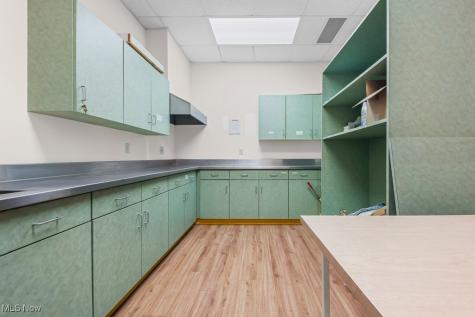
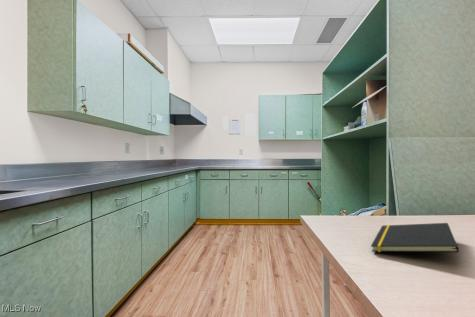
+ notepad [370,222,460,253]
